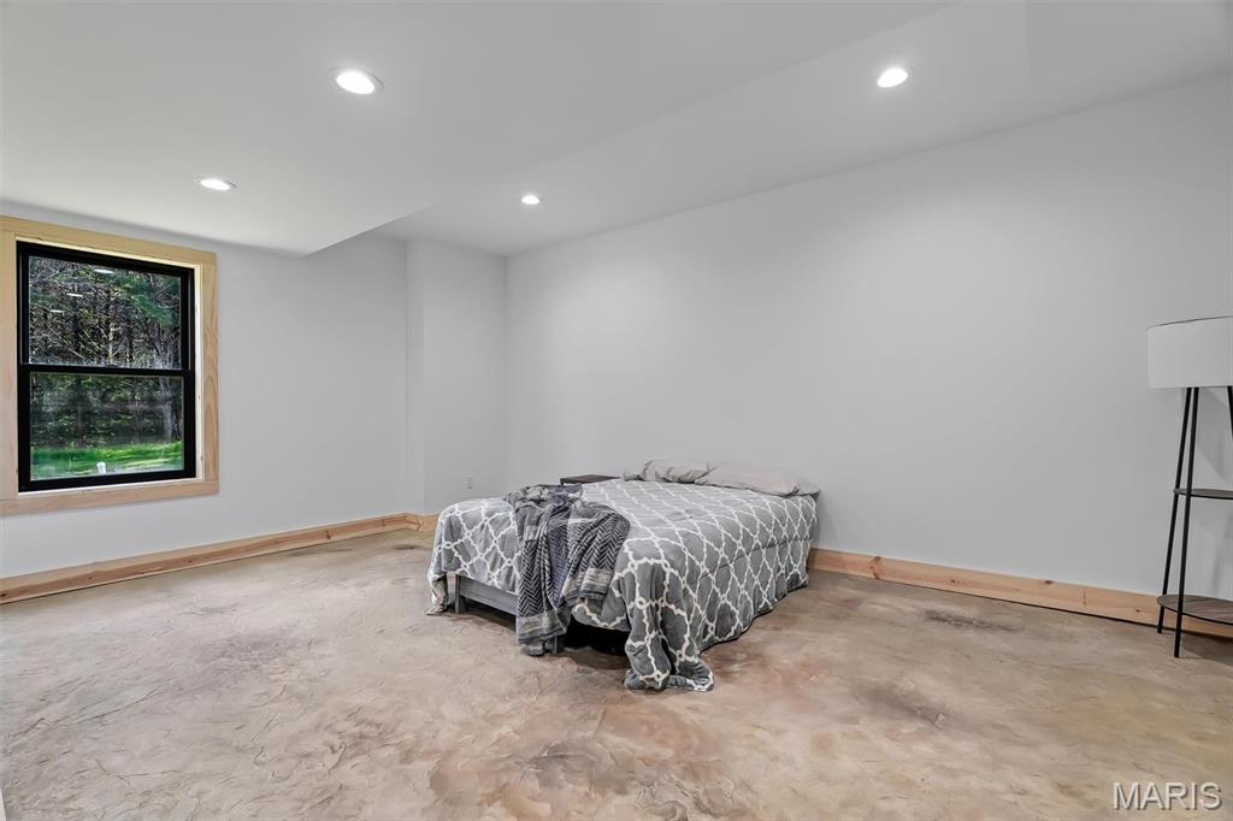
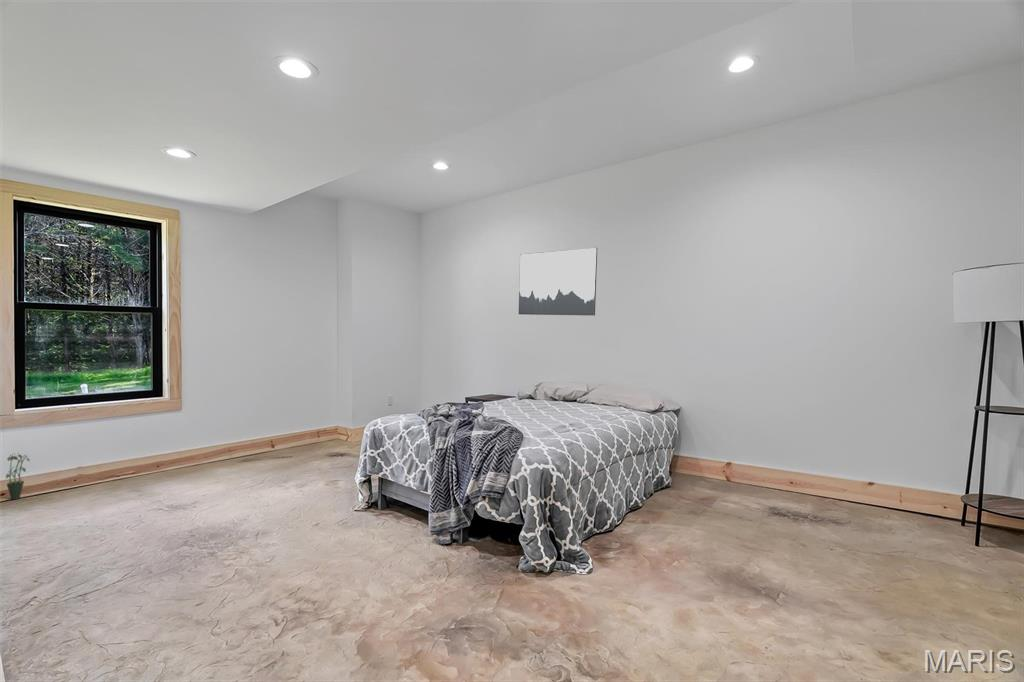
+ wall art [518,247,598,317]
+ potted plant [5,452,31,501]
